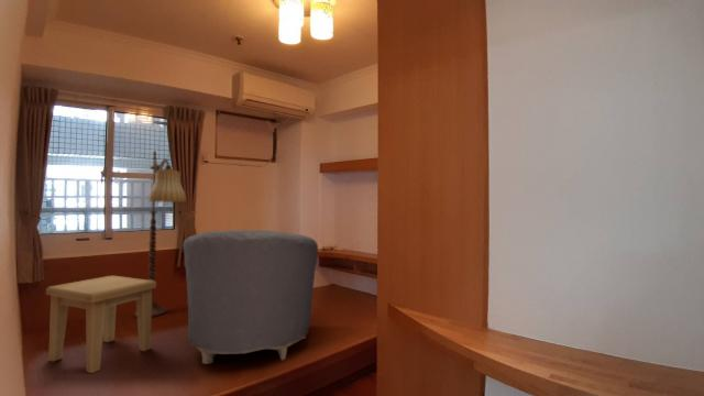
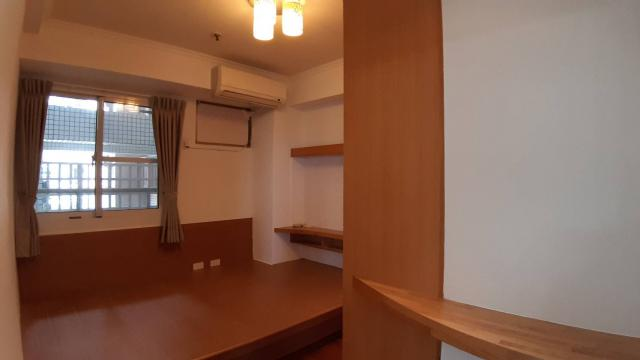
- side table [45,275,157,374]
- armchair [182,229,319,365]
- floor lamp [133,150,187,318]
